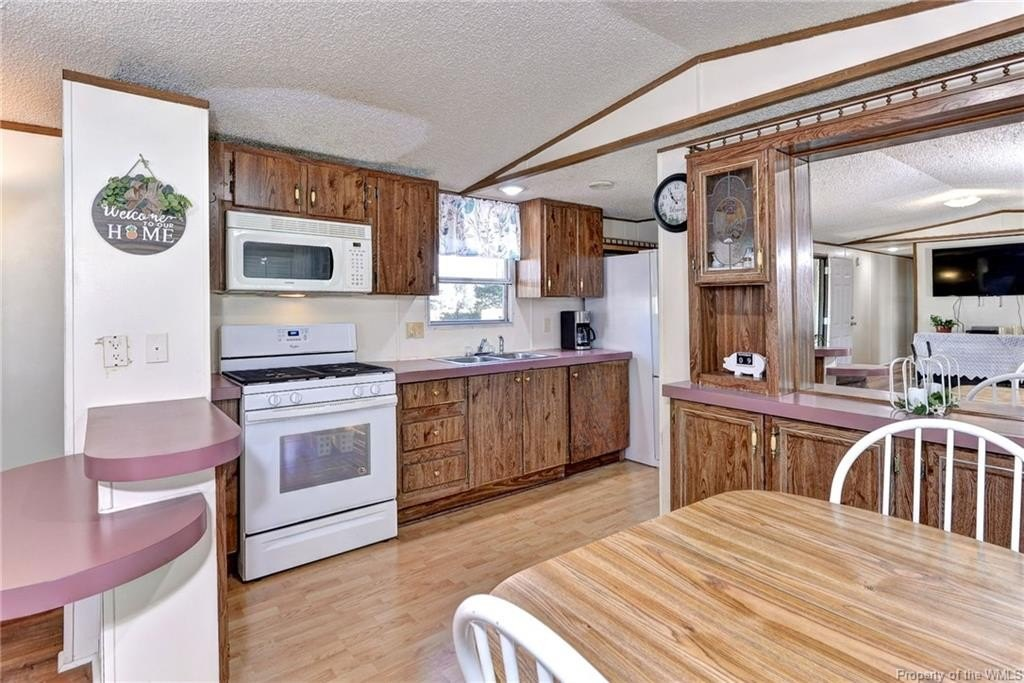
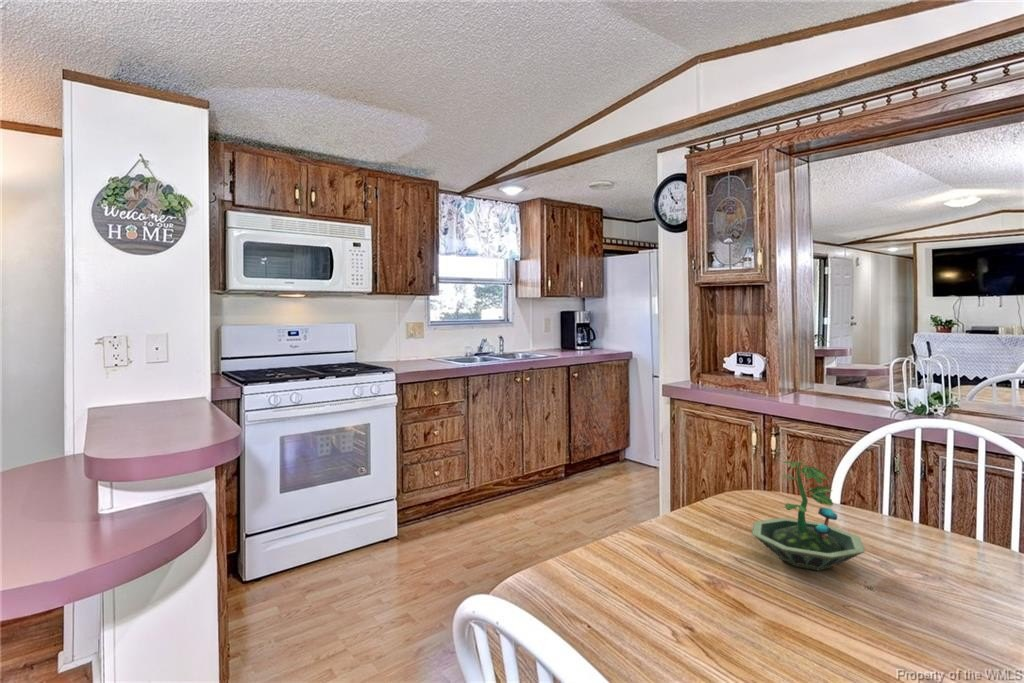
+ terrarium [751,460,866,571]
